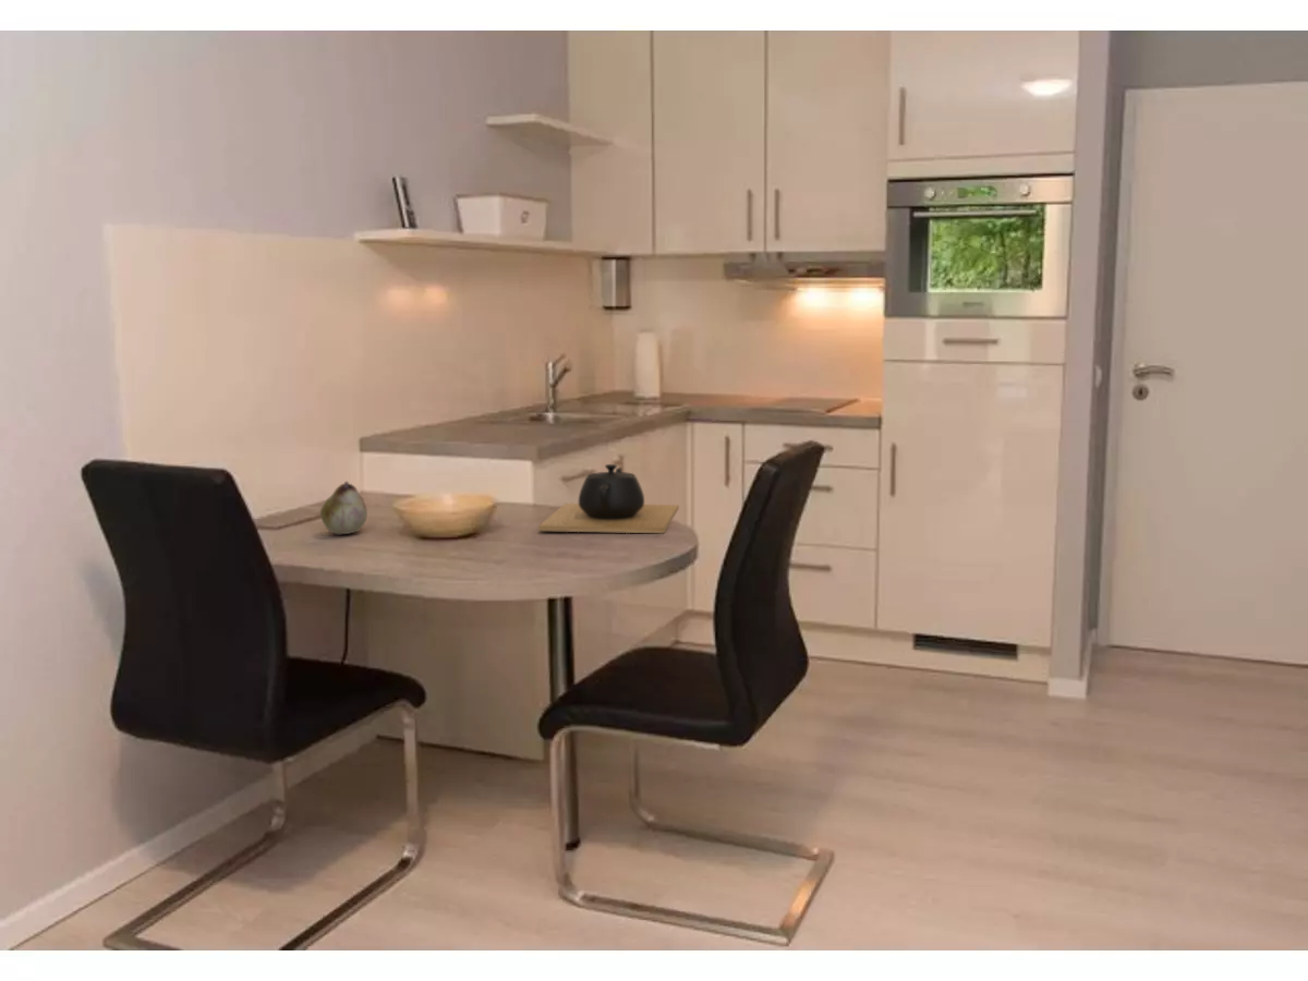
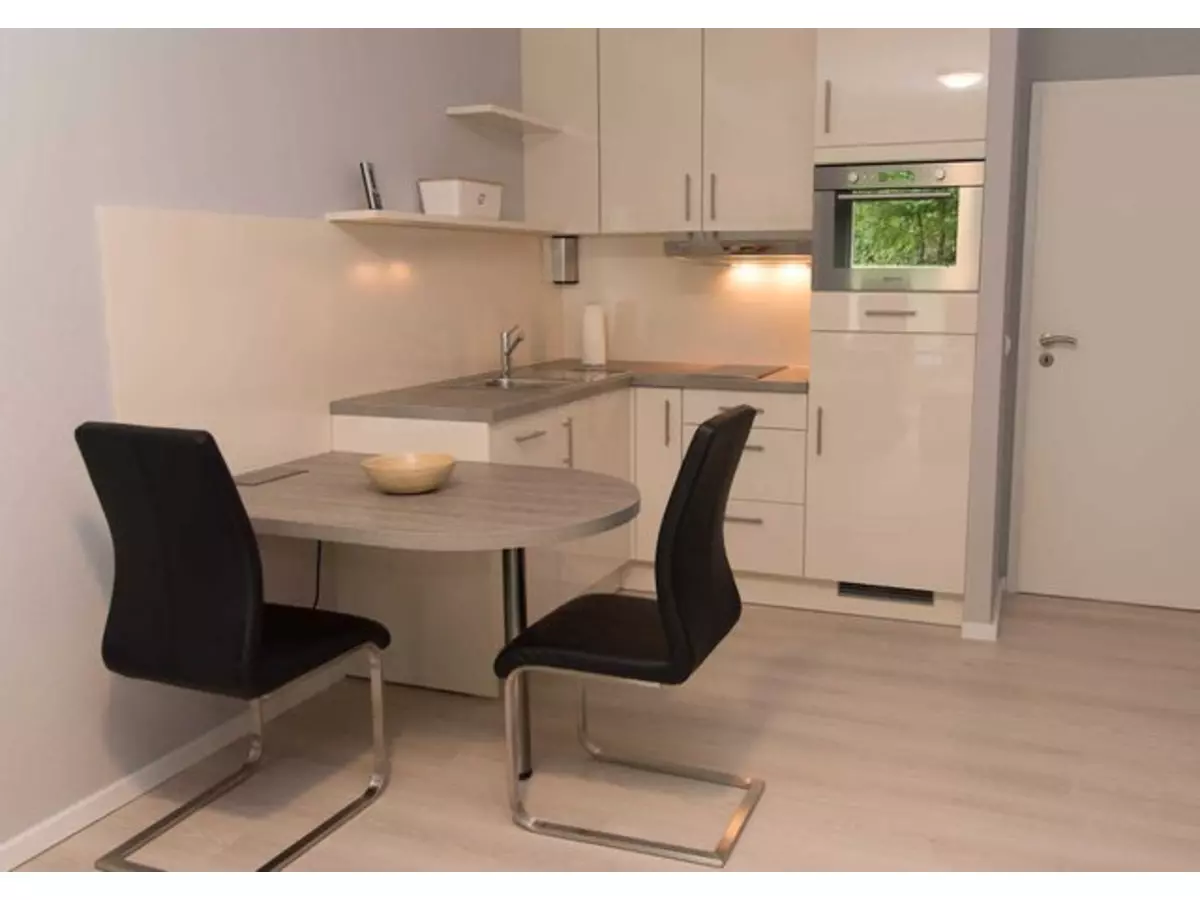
- teapot [537,463,680,534]
- fruit [319,481,368,535]
